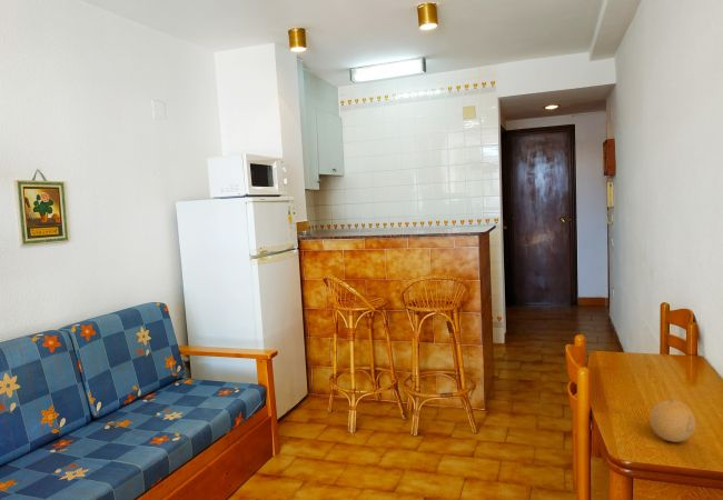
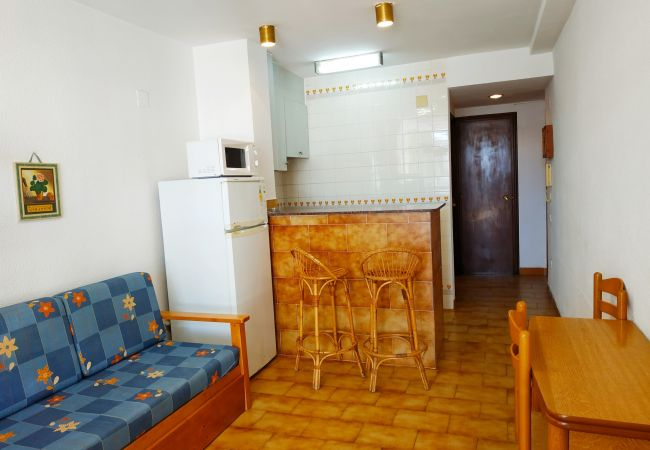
- fruit [648,399,696,443]
